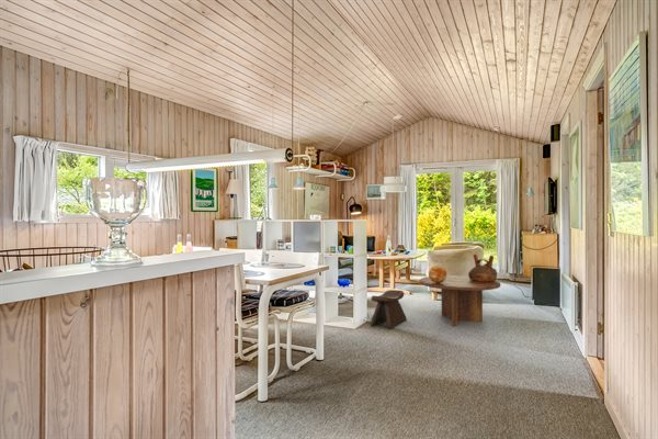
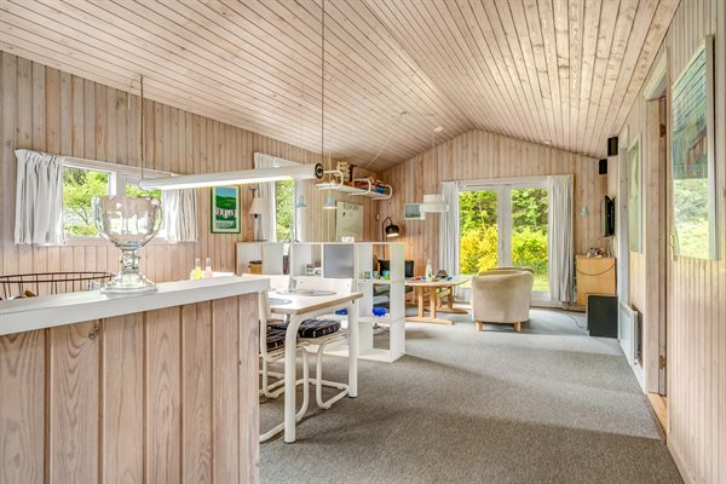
- decorative sphere [428,264,447,283]
- stool [370,289,408,330]
- coffee table [419,274,501,327]
- vessel [467,254,498,282]
